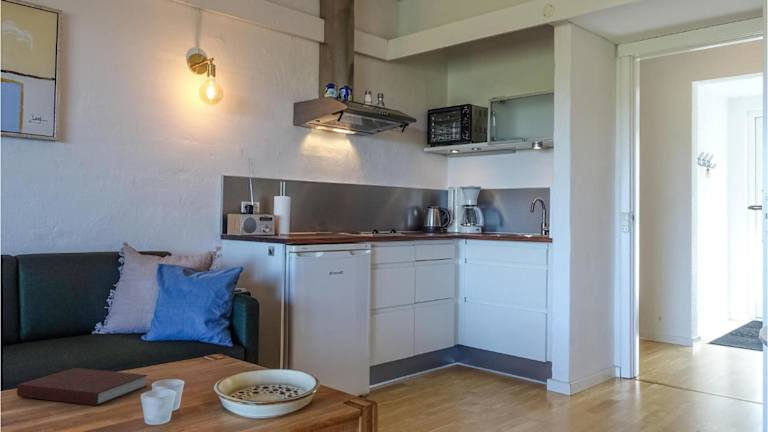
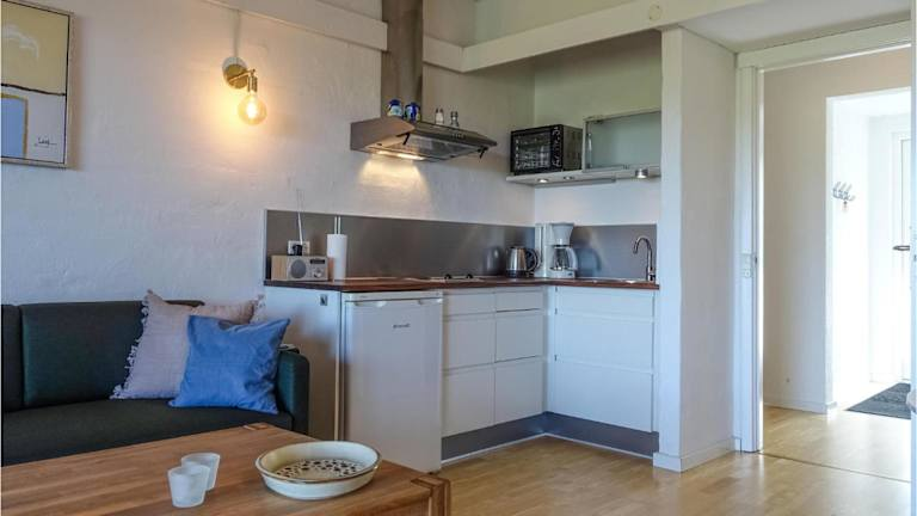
- notebook [16,367,149,407]
